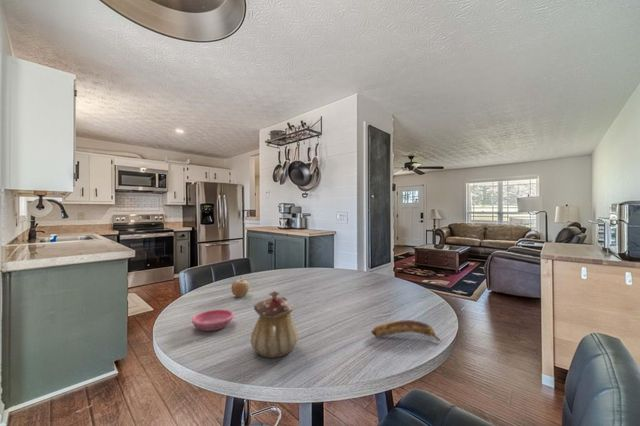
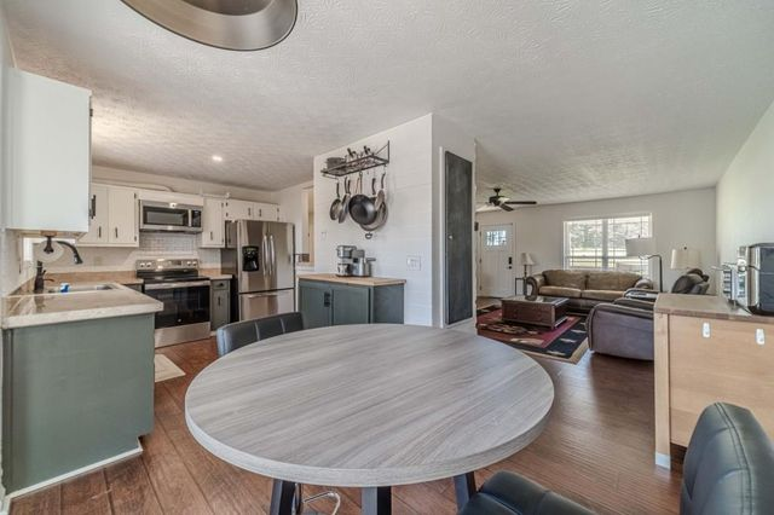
- saucer [191,308,235,332]
- fruit [231,276,250,298]
- teapot [250,290,299,359]
- banana [370,319,441,342]
